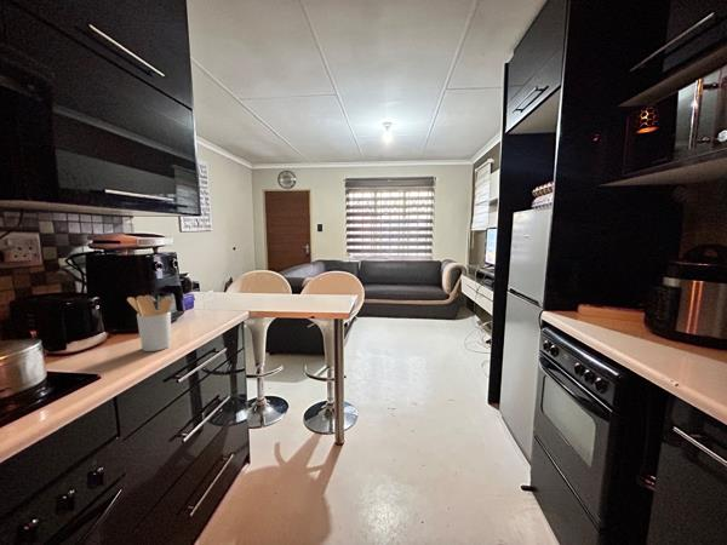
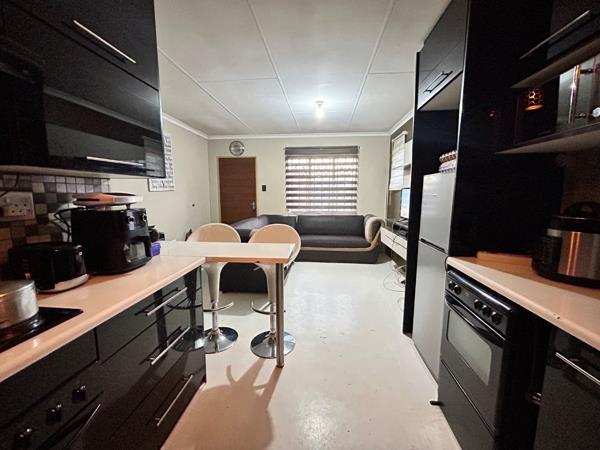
- utensil holder [126,294,173,352]
